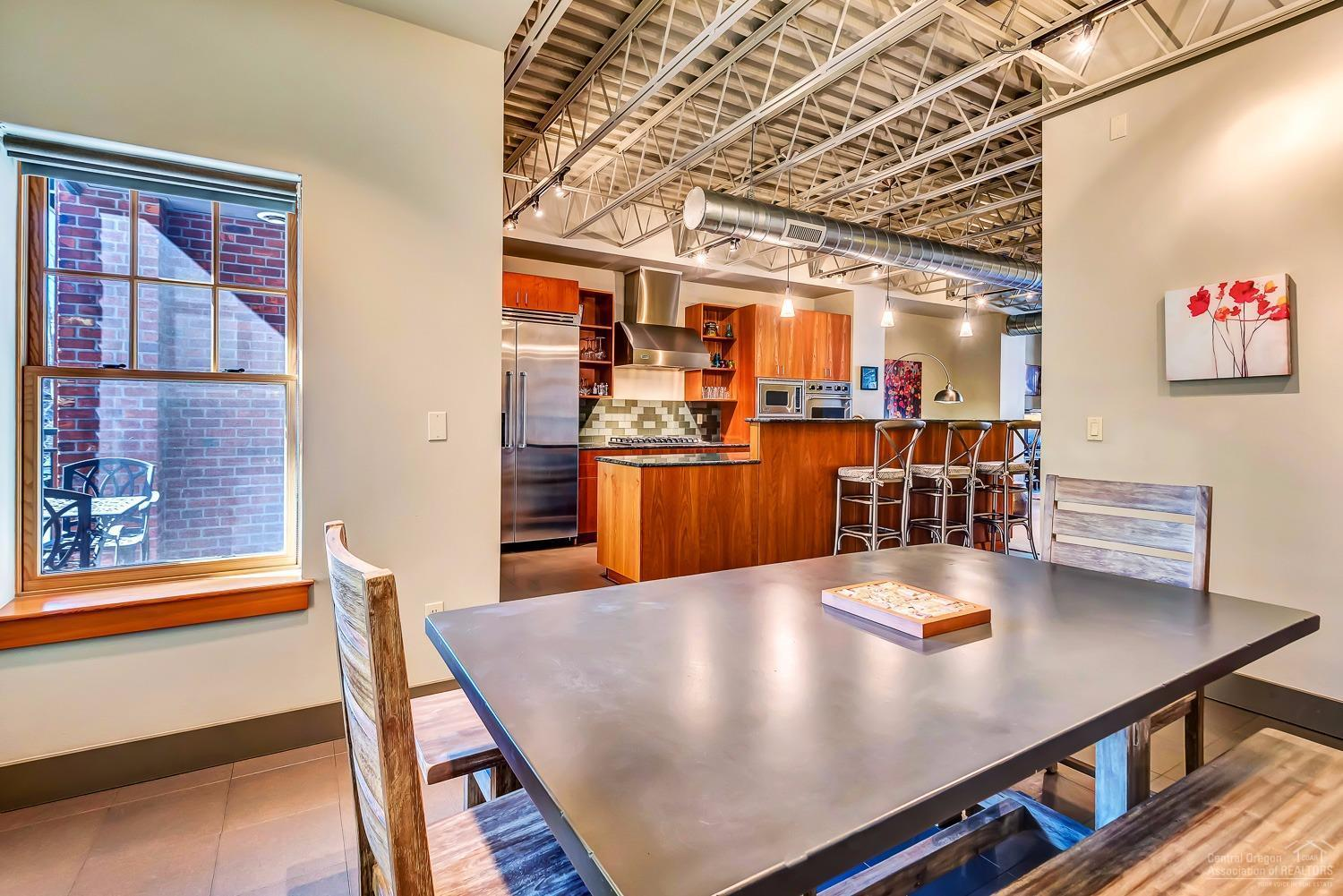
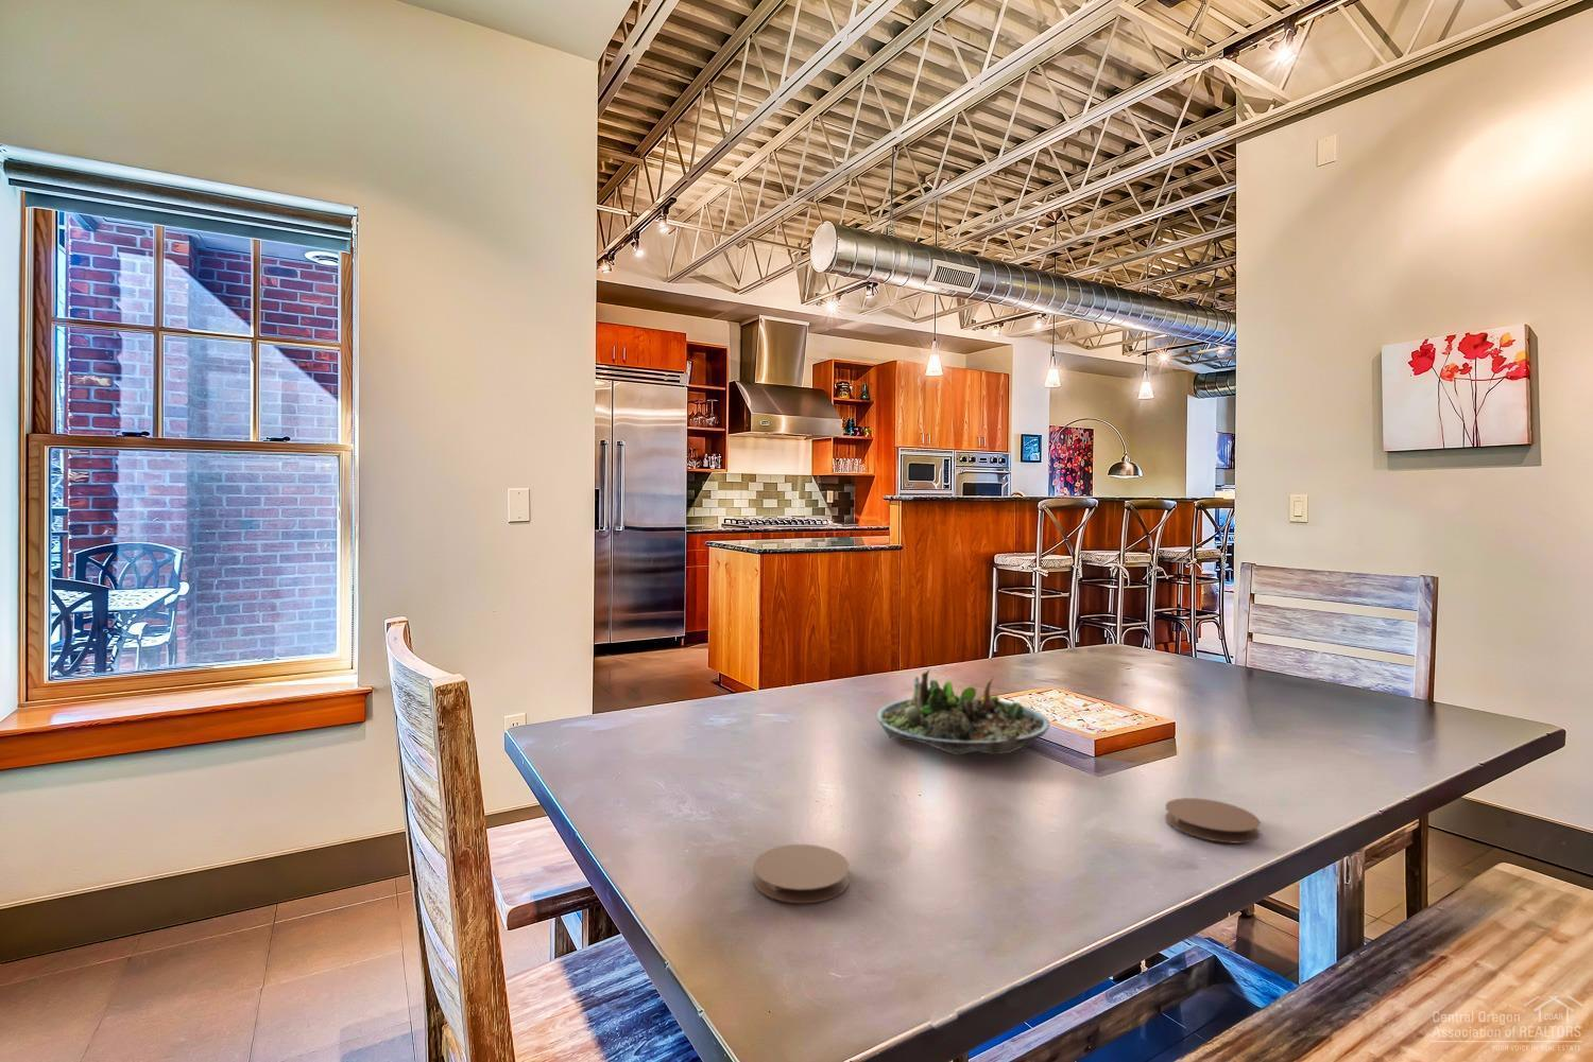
+ coaster [752,844,850,904]
+ succulent planter [875,668,1051,756]
+ coaster [1164,796,1262,844]
